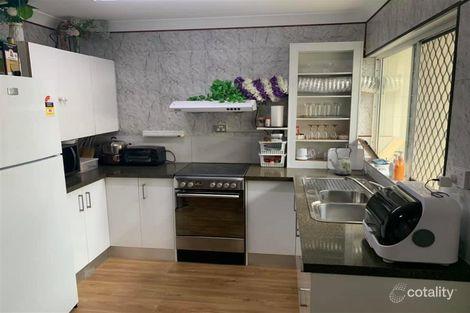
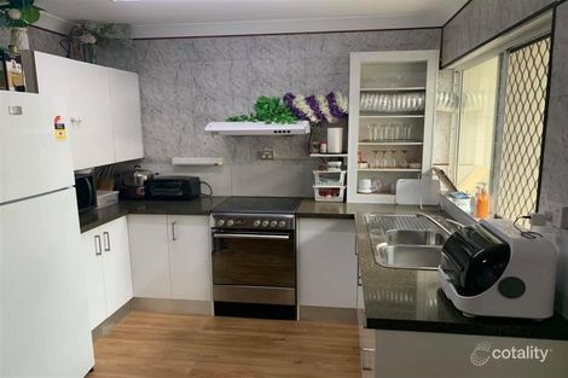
- kettle [328,146,353,176]
